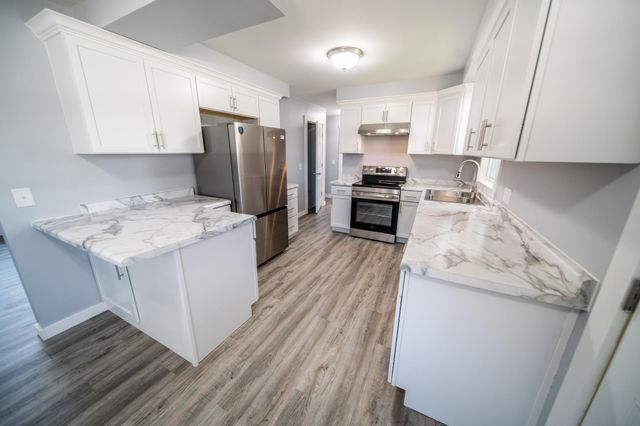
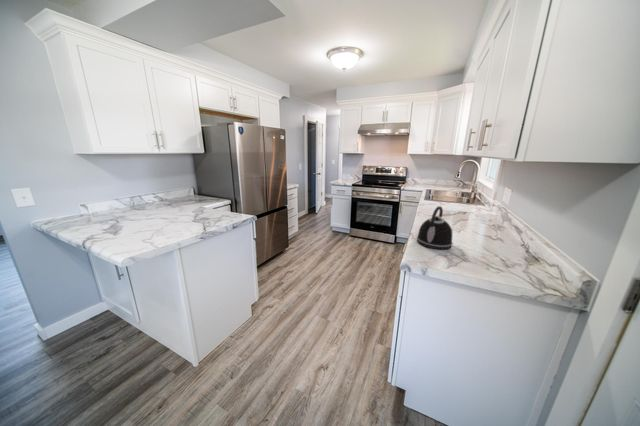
+ kettle [416,205,454,251]
